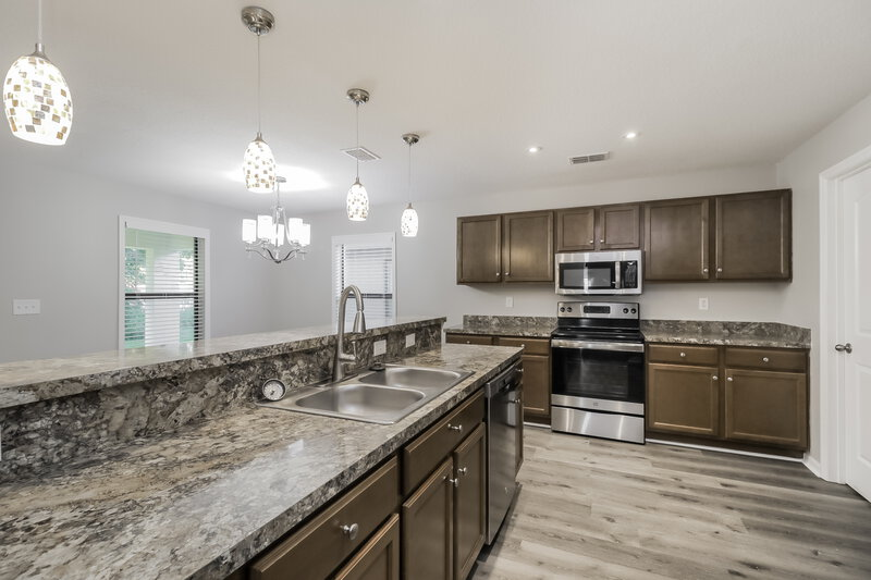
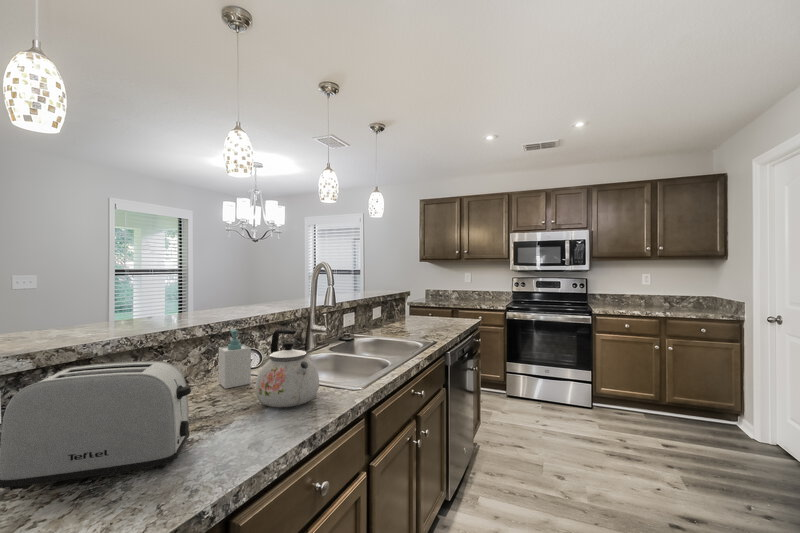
+ soap bottle [218,328,252,390]
+ kettle [255,328,320,408]
+ toaster [0,360,192,491]
